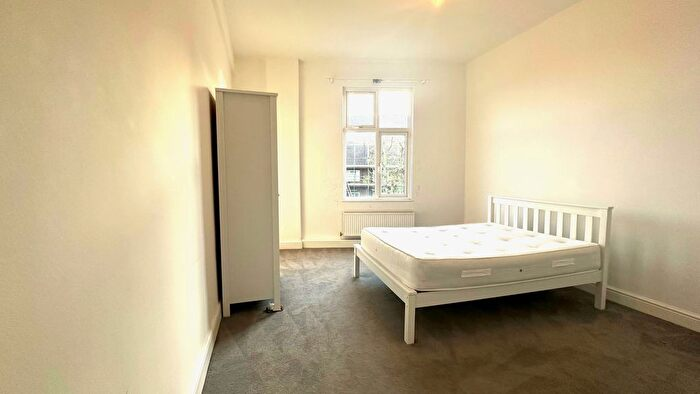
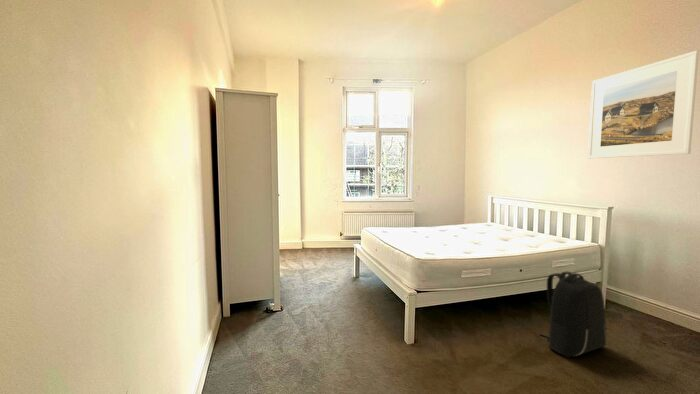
+ backpack [538,270,608,357]
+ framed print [587,50,700,160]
